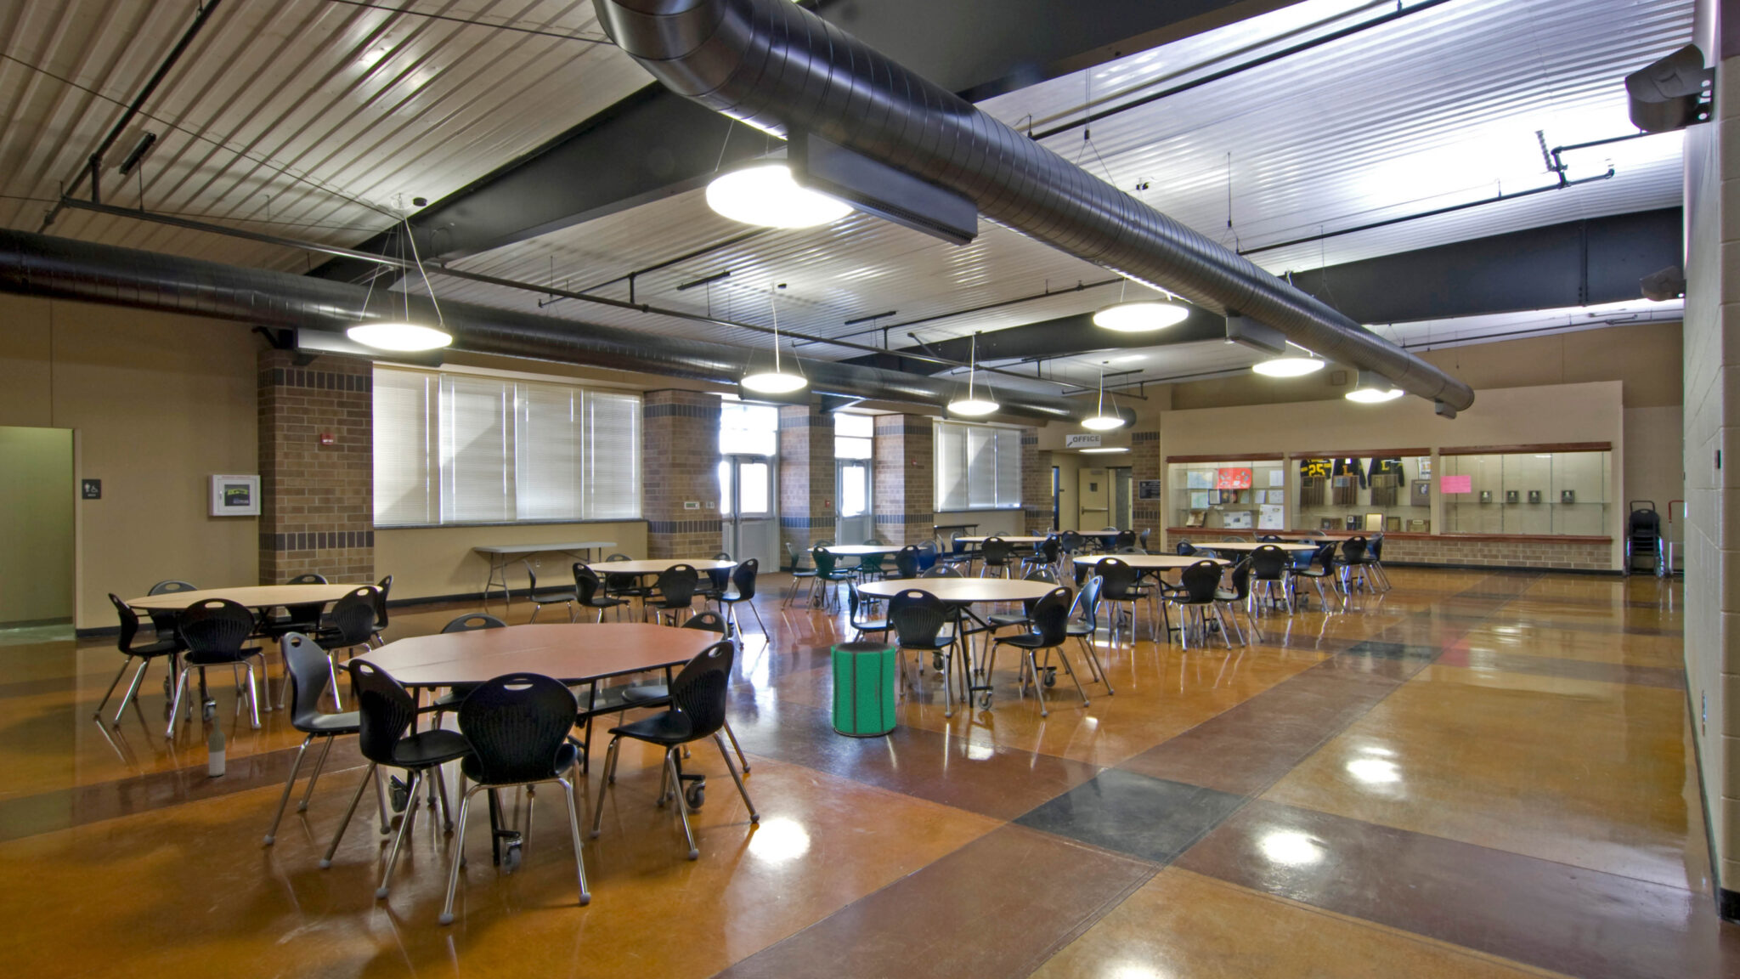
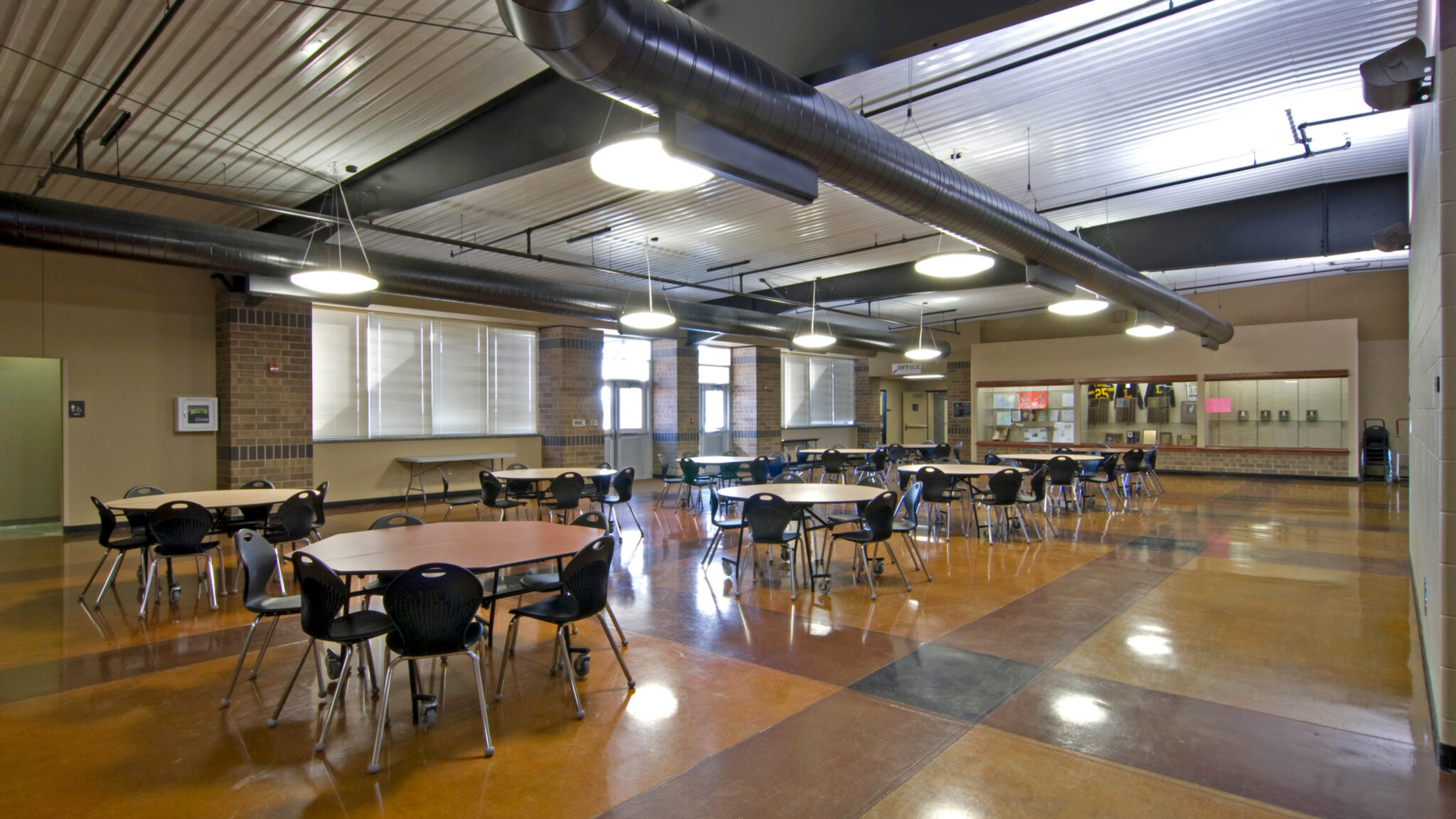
- trash can [831,640,897,738]
- bottle [207,715,227,778]
